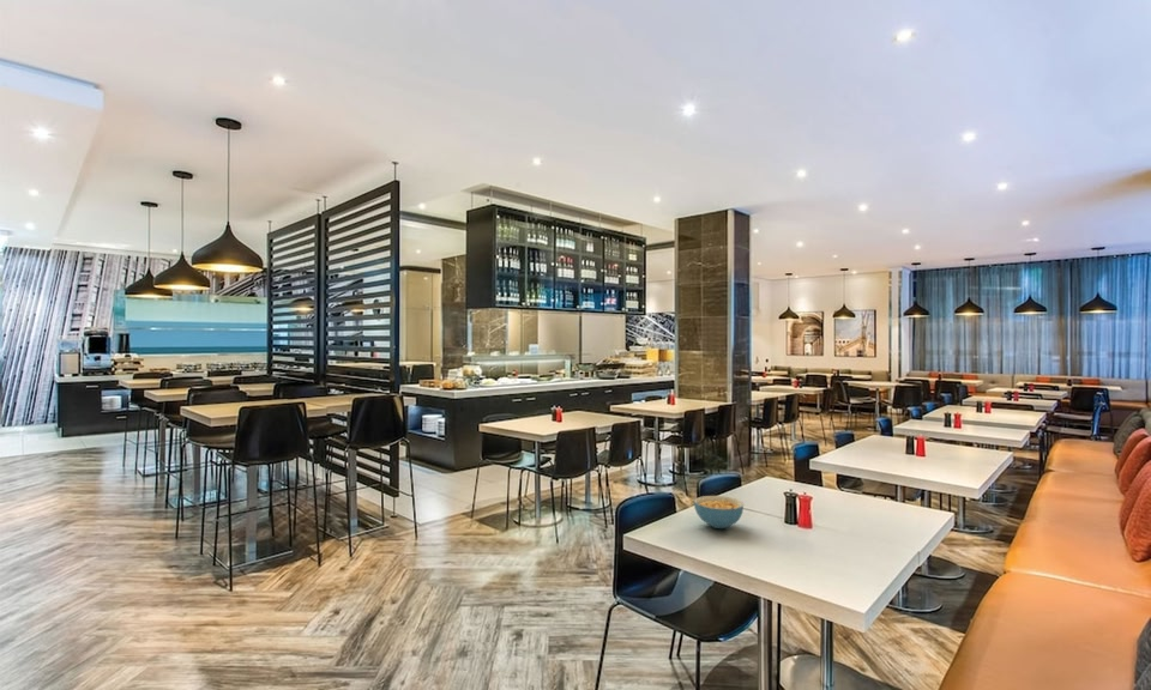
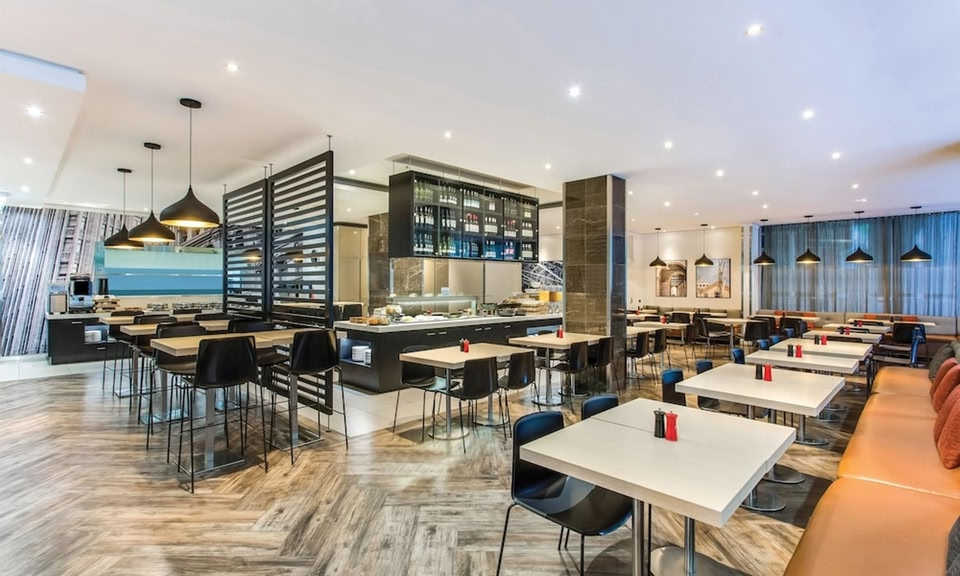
- cereal bowl [693,495,745,529]
